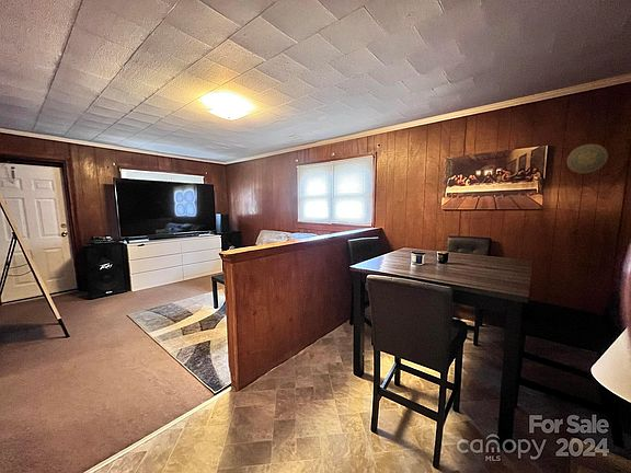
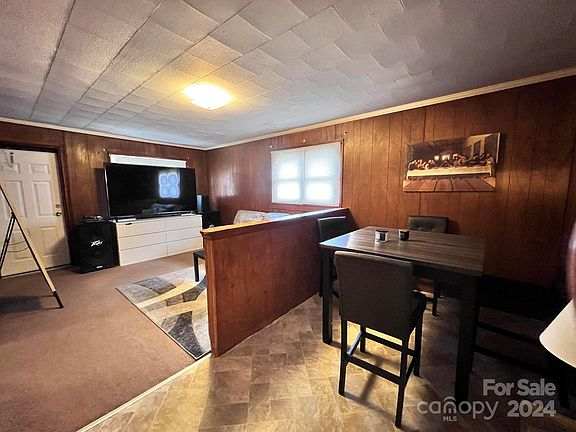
- decorative plate [566,143,609,174]
